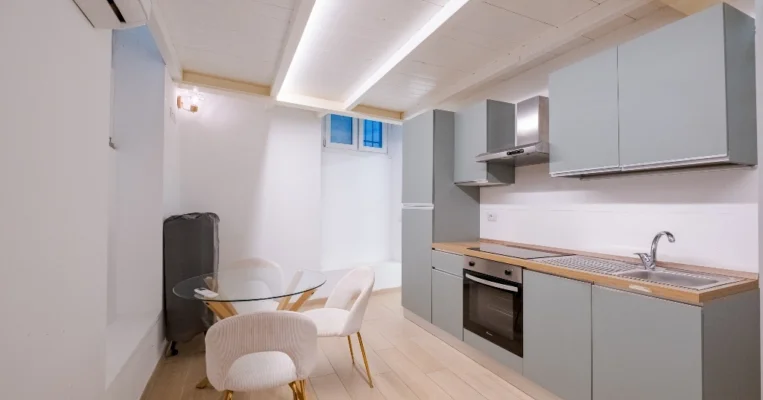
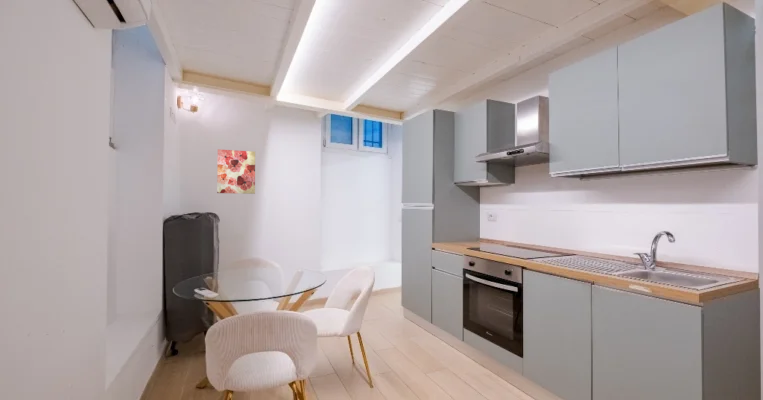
+ wall art [216,148,256,195]
